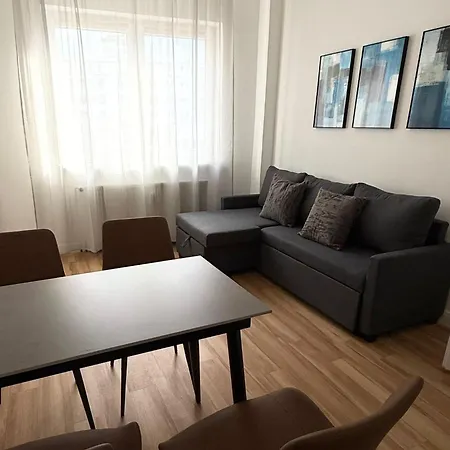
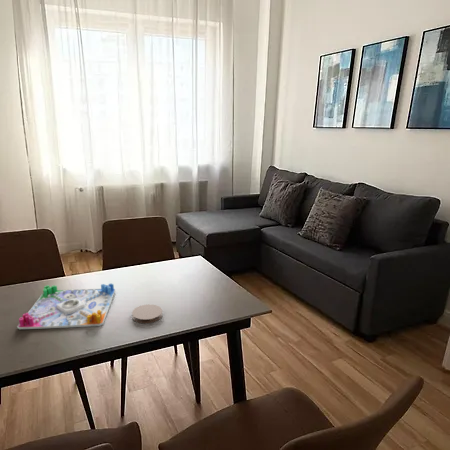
+ coaster [131,303,163,324]
+ board game [16,283,116,330]
